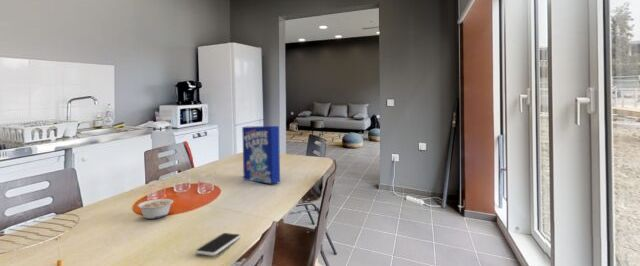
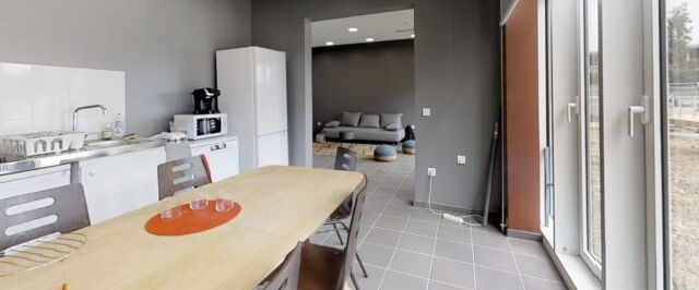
- cereal box [241,125,281,185]
- legume [137,198,174,220]
- smartphone [194,232,242,257]
